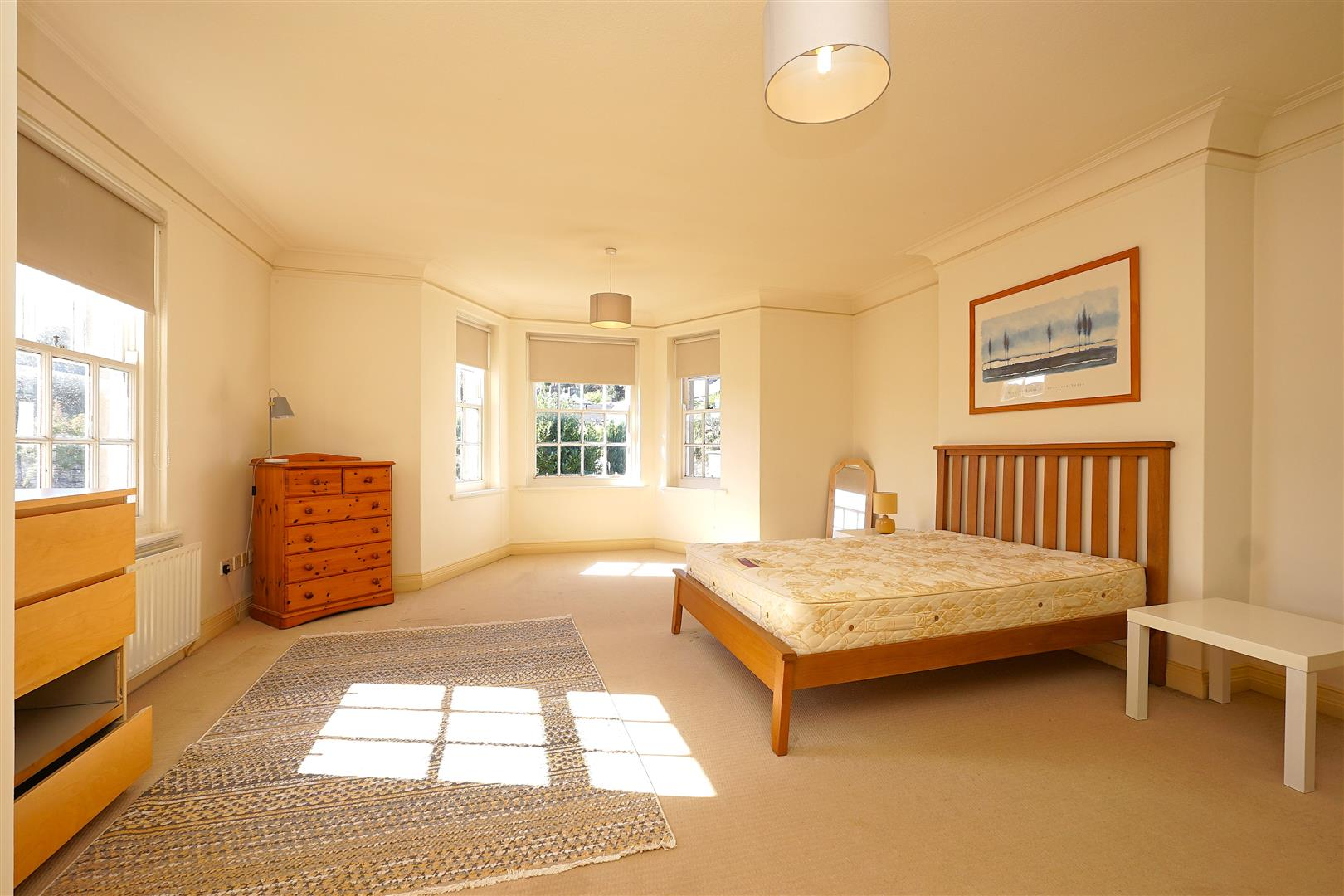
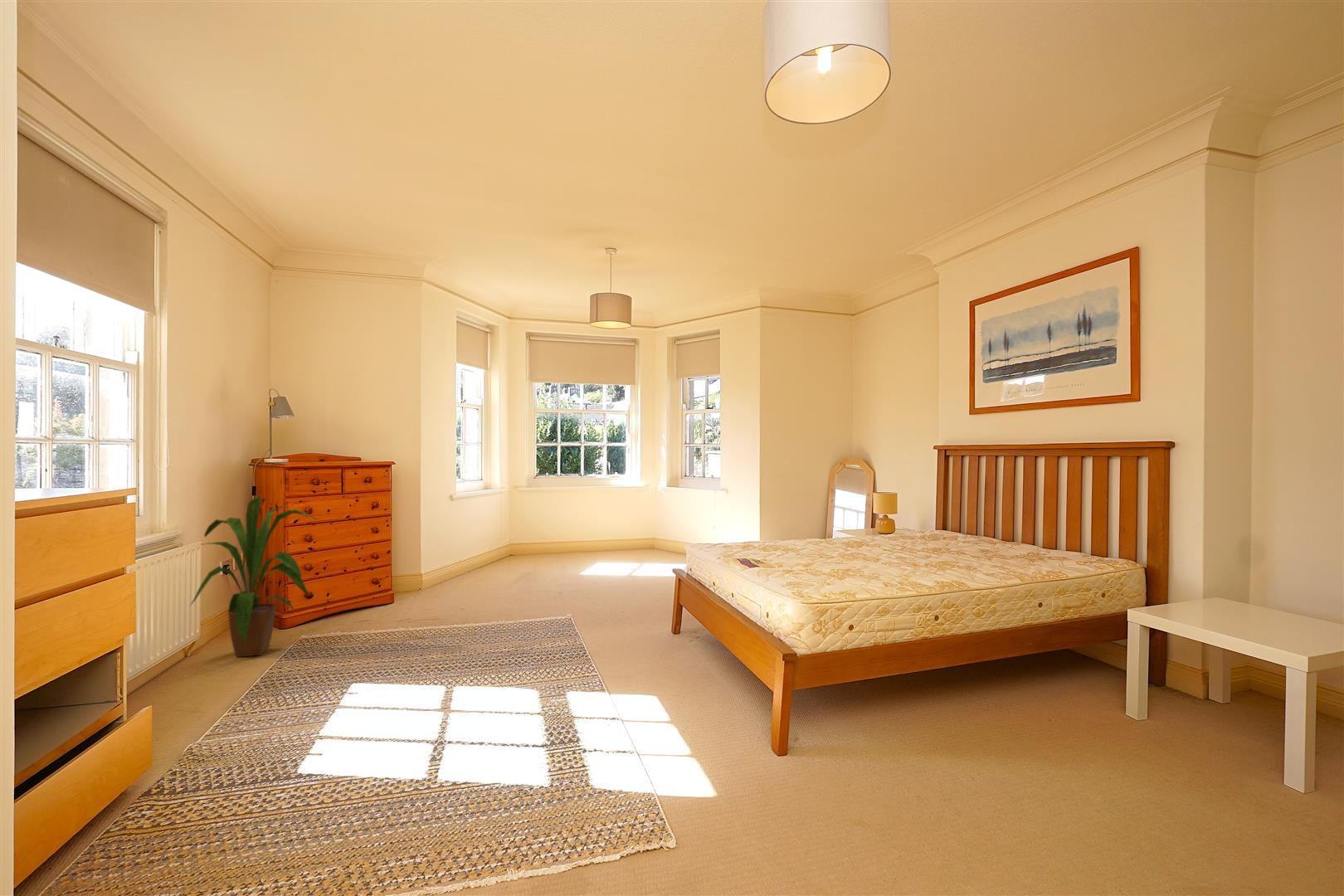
+ house plant [188,495,319,658]
